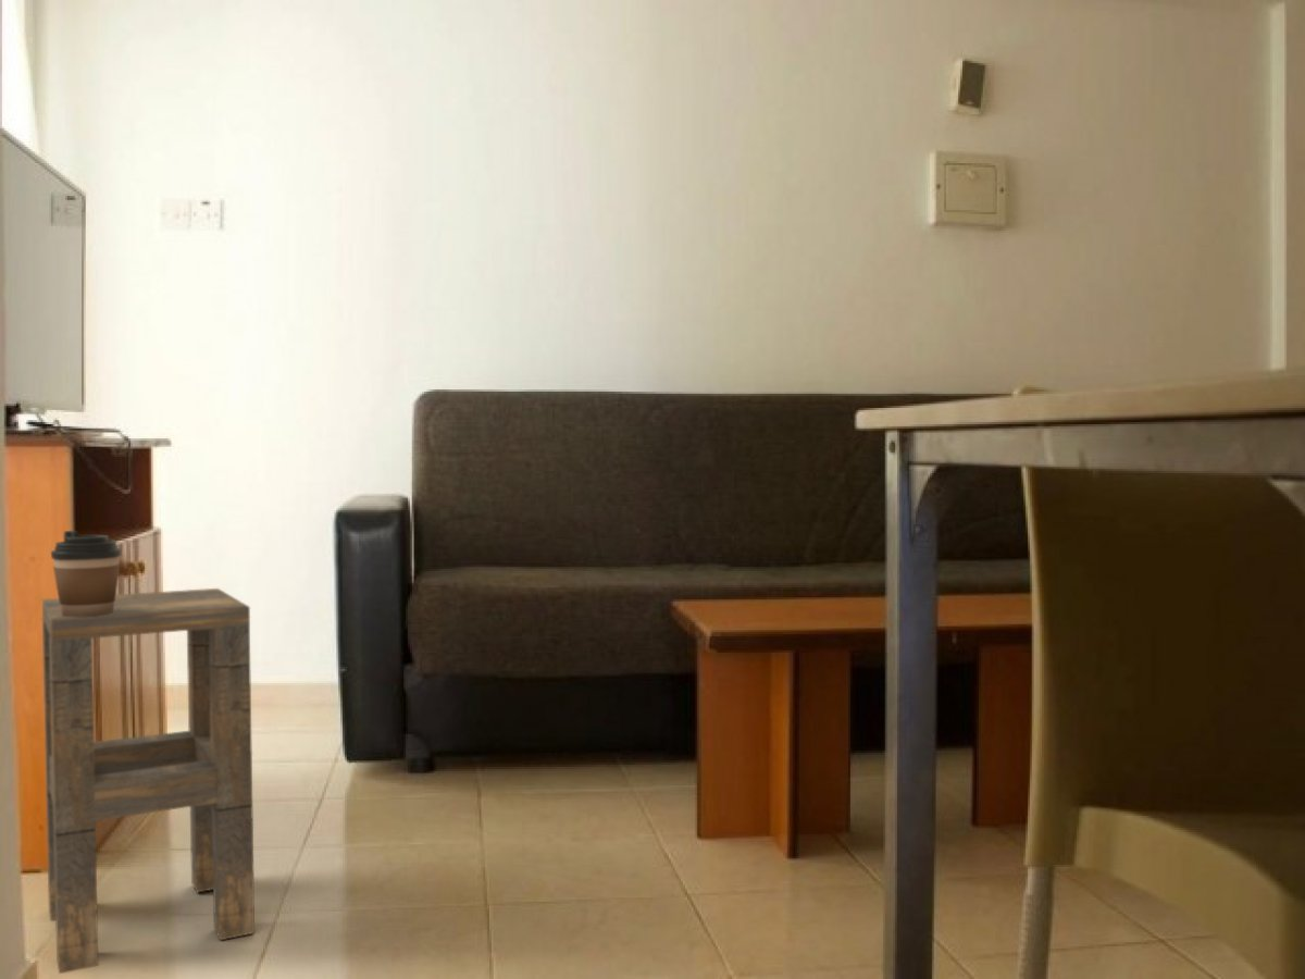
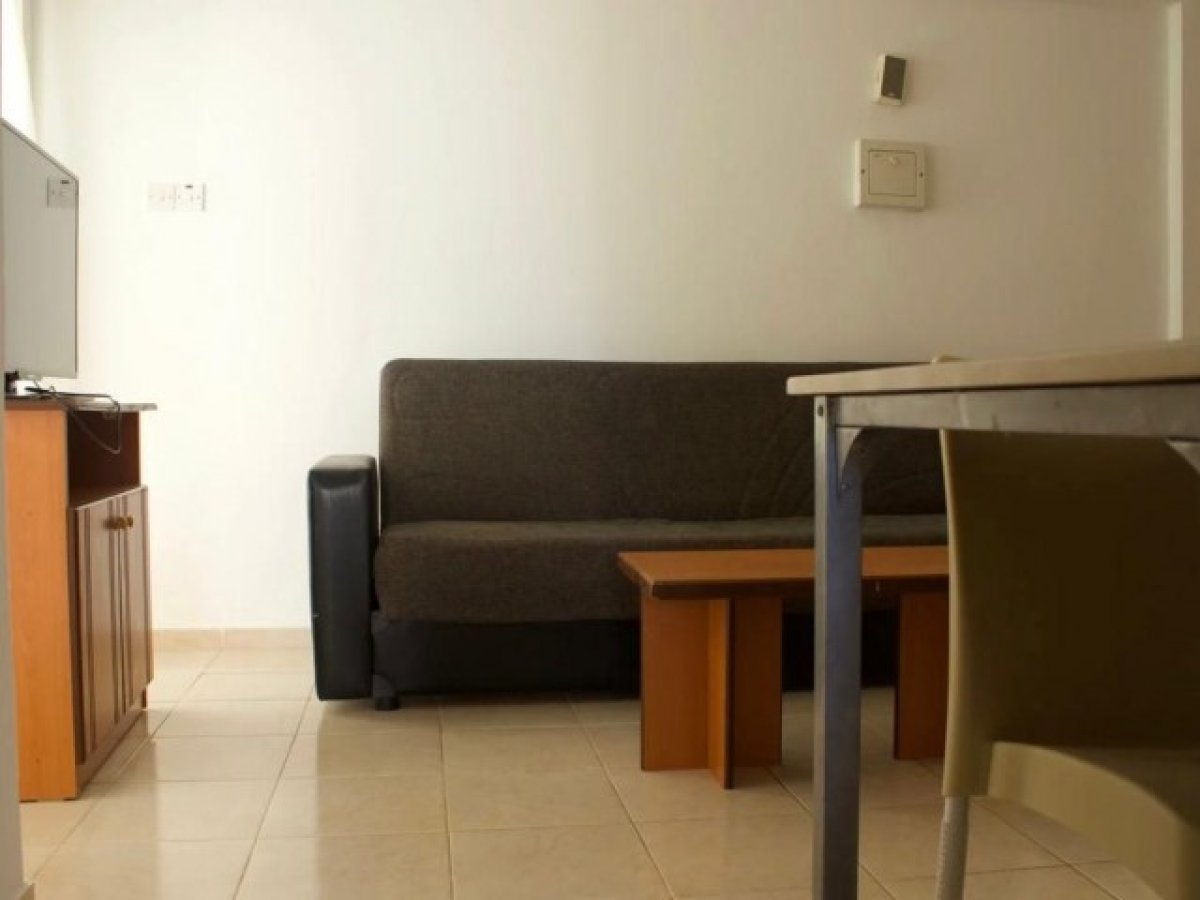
- side table [41,587,256,975]
- coffee cup [50,530,122,617]
